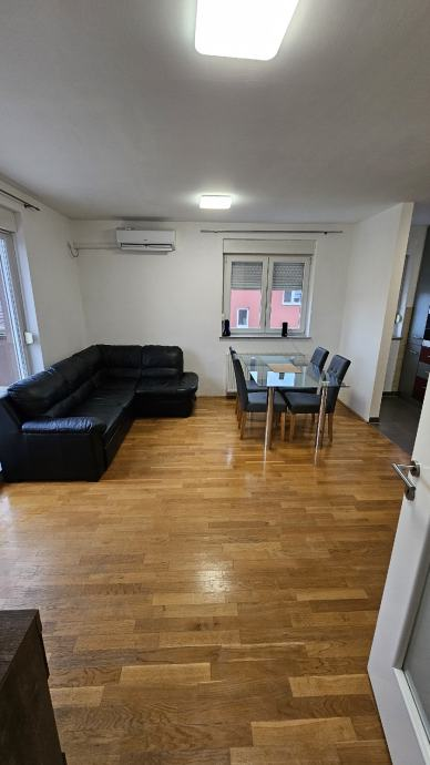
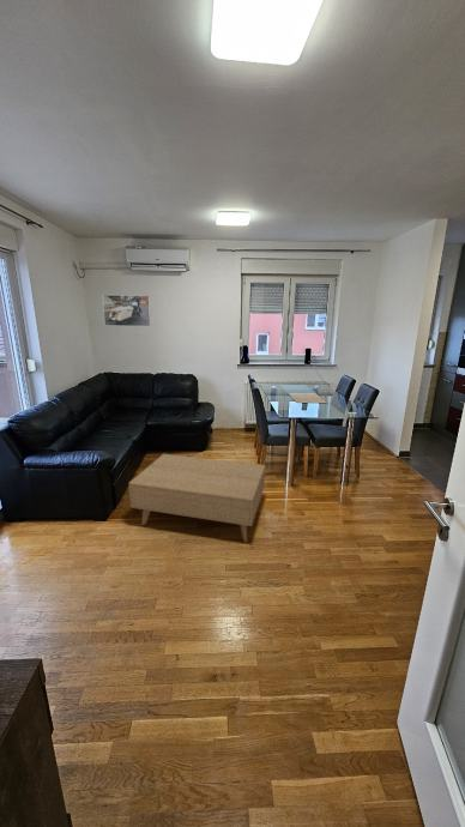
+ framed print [101,294,152,327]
+ coffee table [127,453,266,543]
